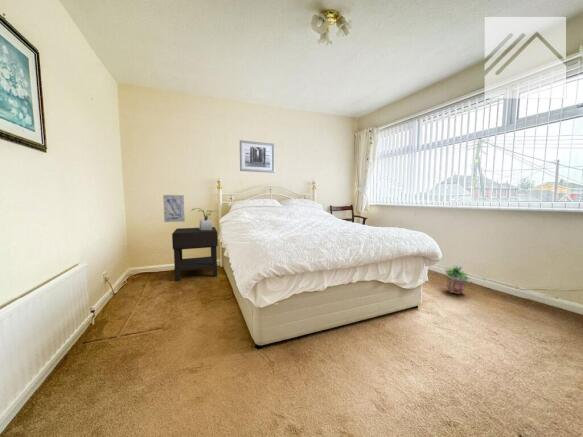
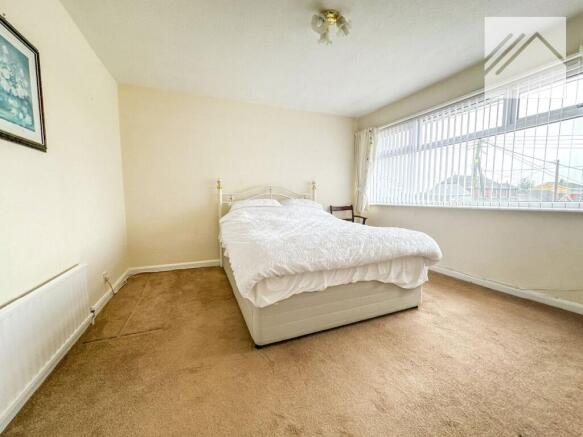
- nightstand [171,226,219,282]
- wall art [239,139,276,174]
- potted plant [190,207,221,230]
- wall art [162,194,186,223]
- potted plant [444,265,471,295]
